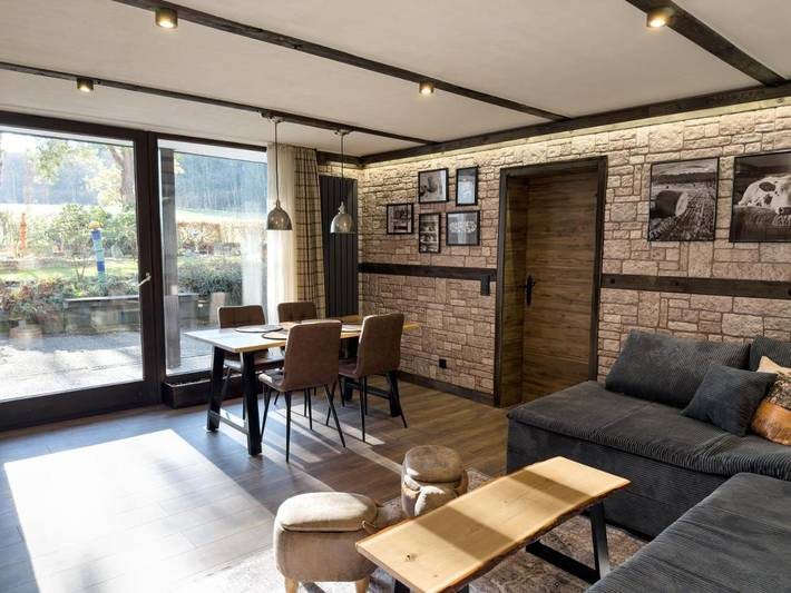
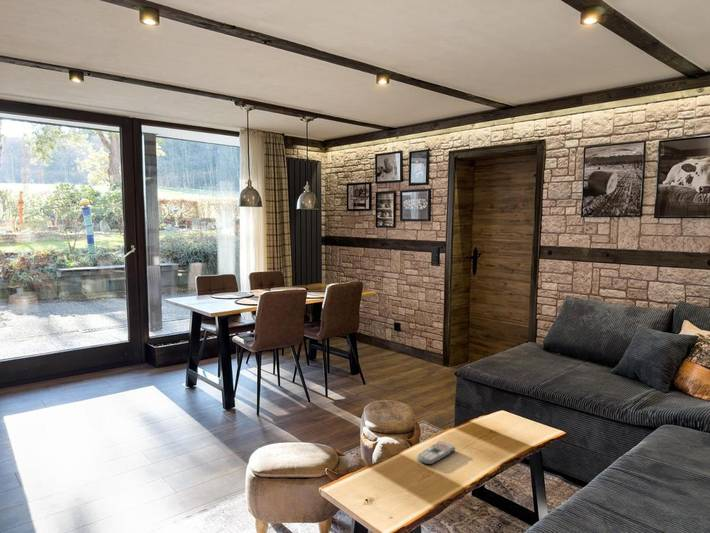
+ remote control [416,440,456,465]
